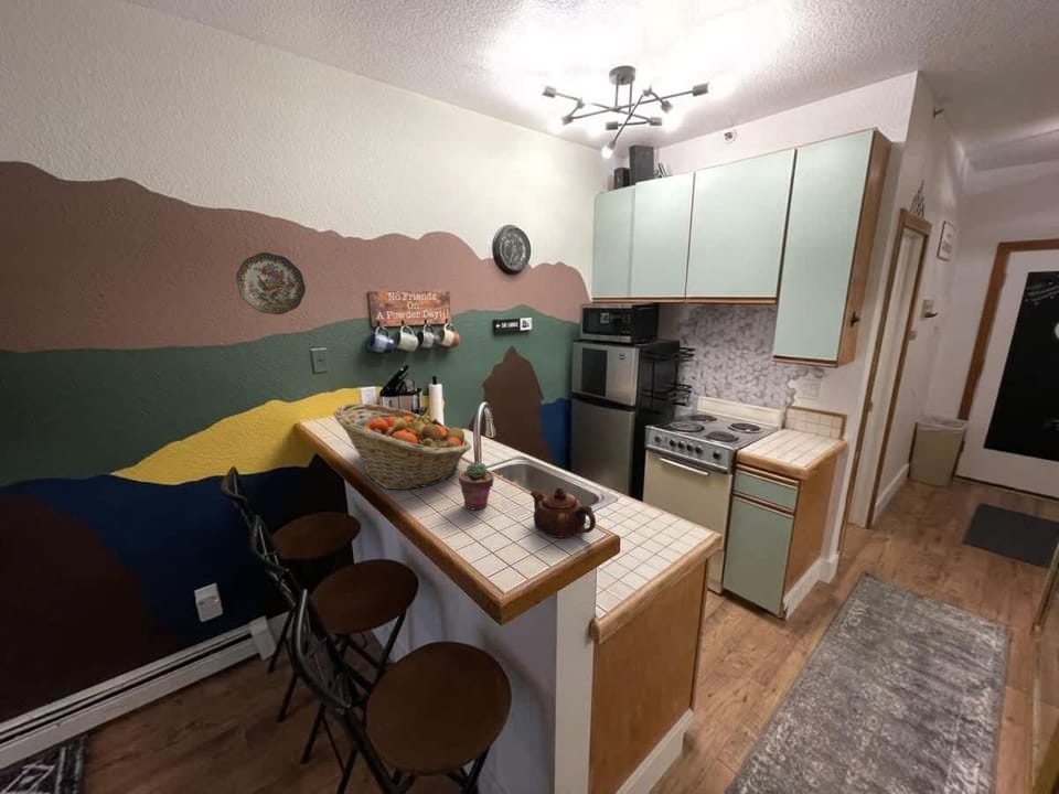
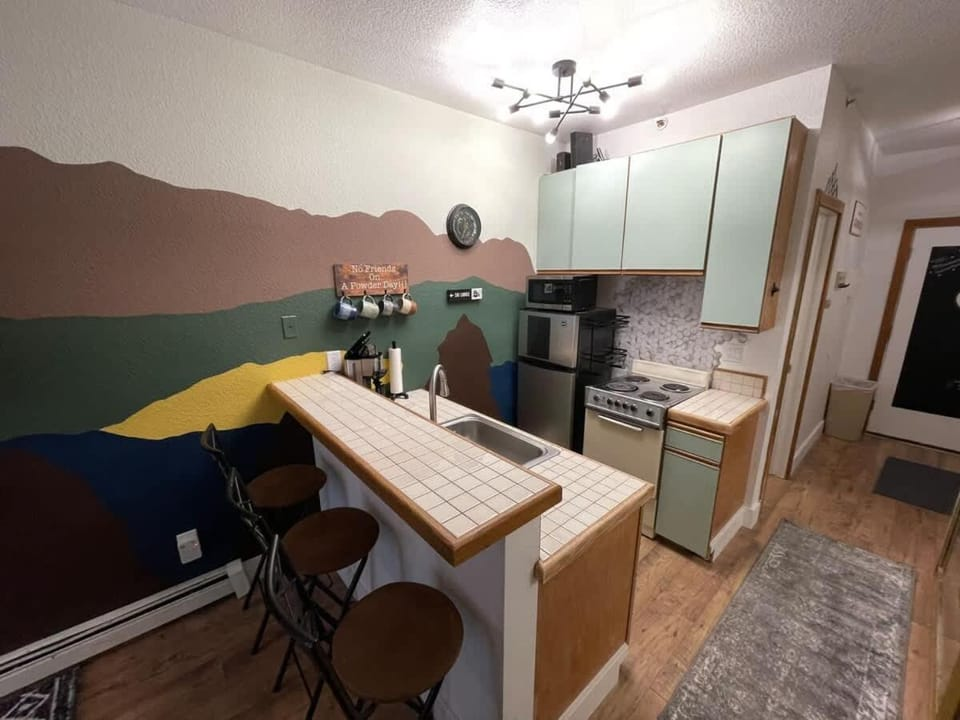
- fruit basket [332,403,472,491]
- decorative plate [235,251,307,315]
- teapot [530,486,597,539]
- potted succulent [458,460,495,511]
